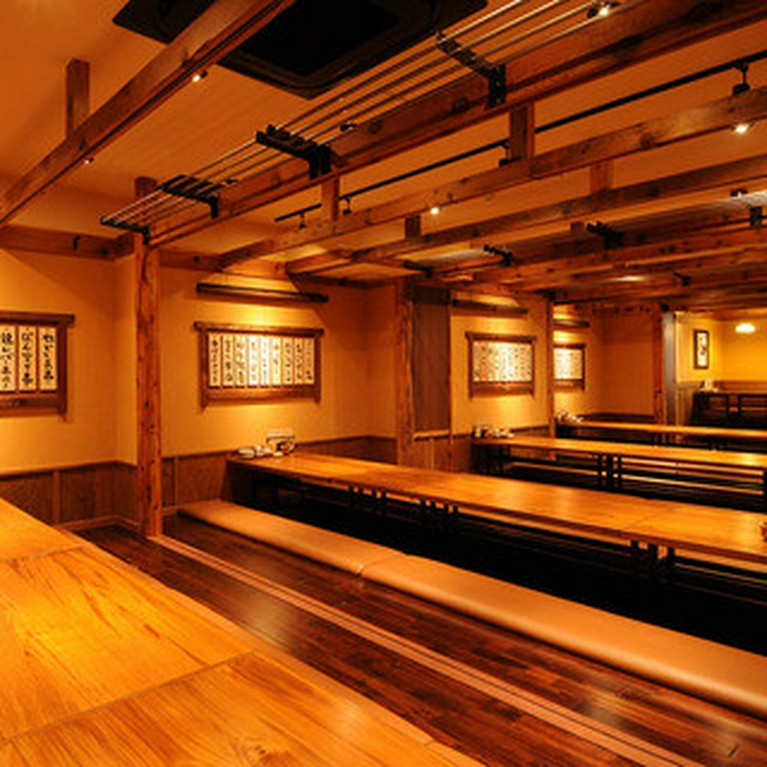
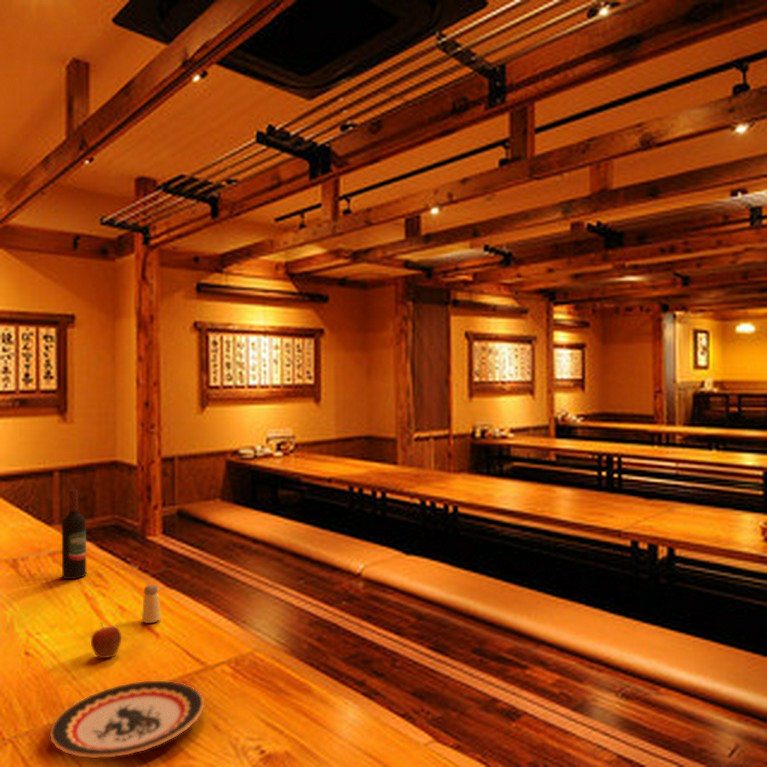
+ plate [49,680,205,759]
+ saltshaker [141,584,162,624]
+ wine bottle [61,489,87,580]
+ fruit [90,621,122,659]
